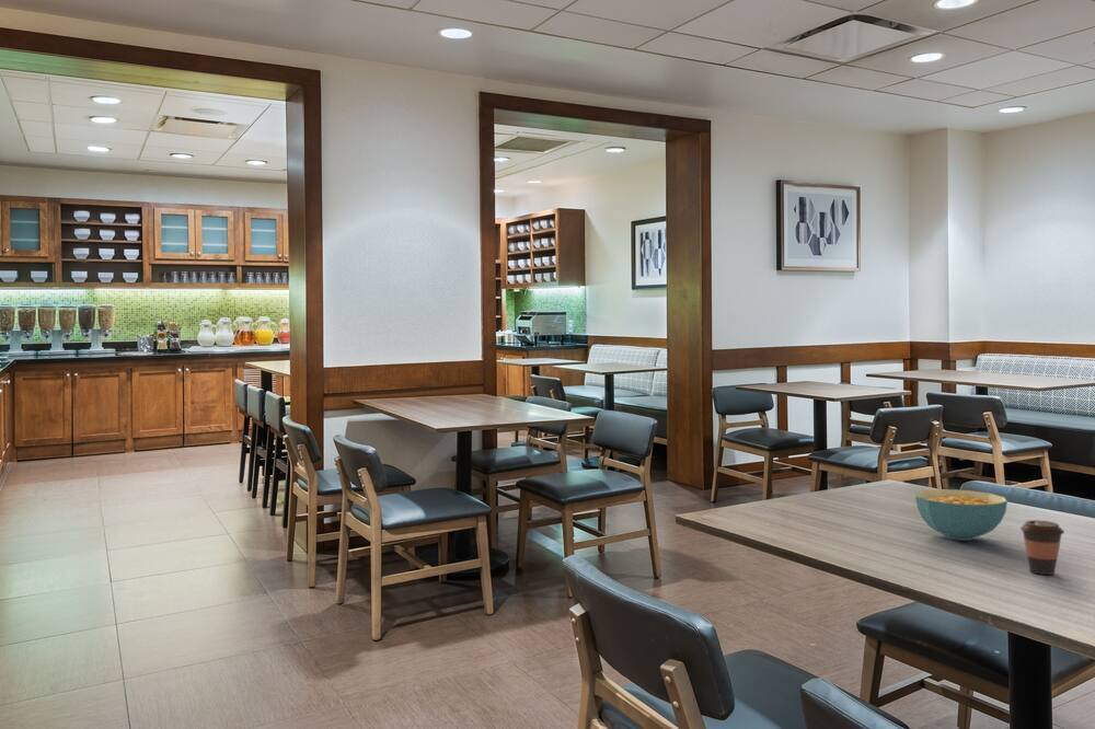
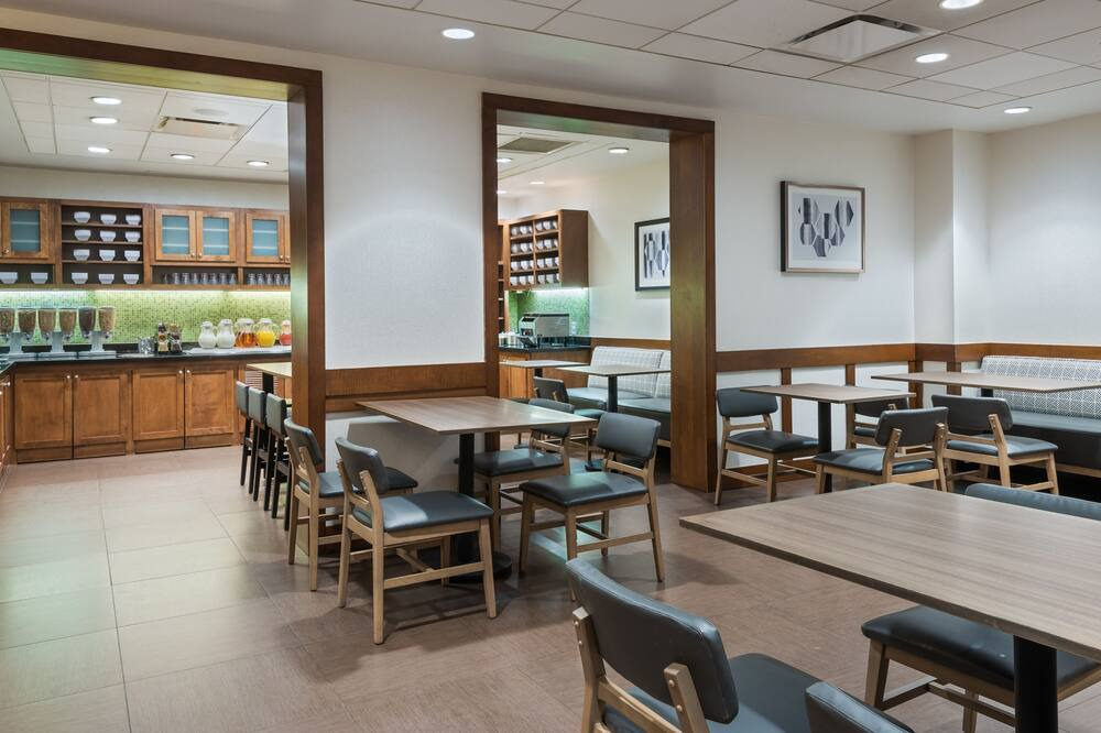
- cereal bowl [914,488,1008,542]
- coffee cup [1019,519,1065,576]
